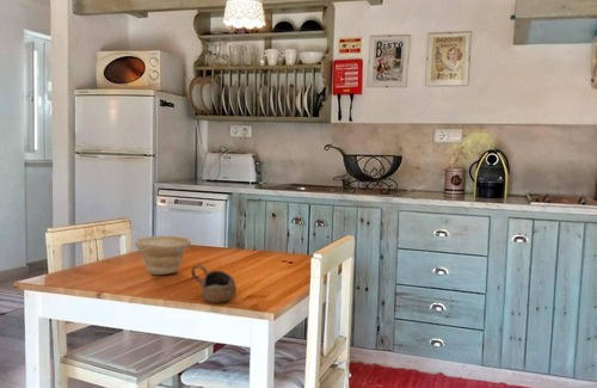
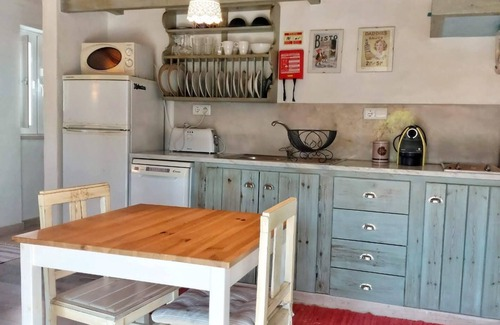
- bowl [134,235,192,276]
- cup [190,264,238,304]
